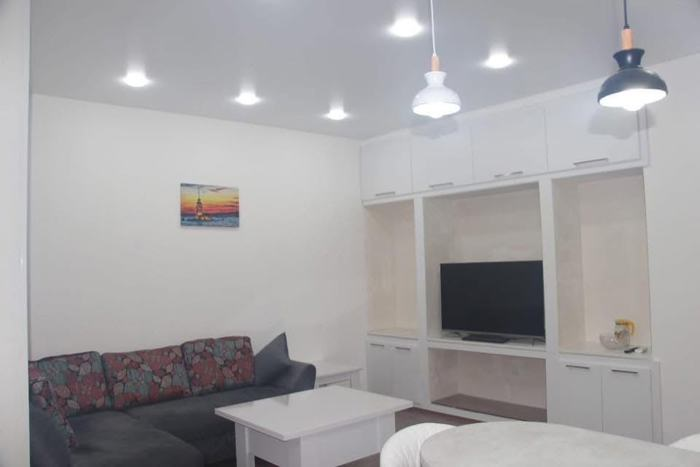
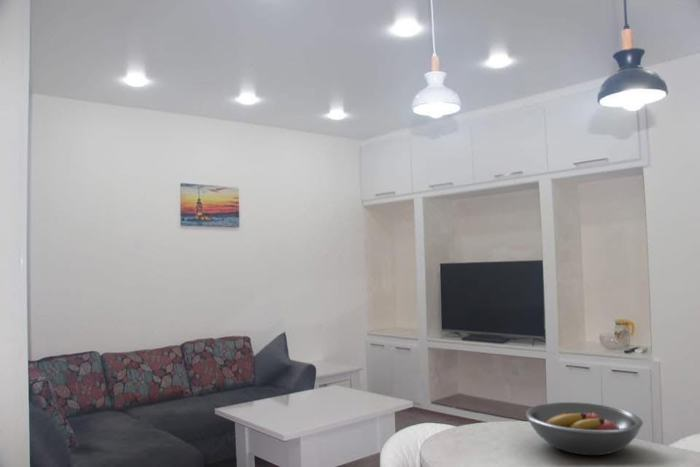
+ fruit bowl [525,401,644,456]
